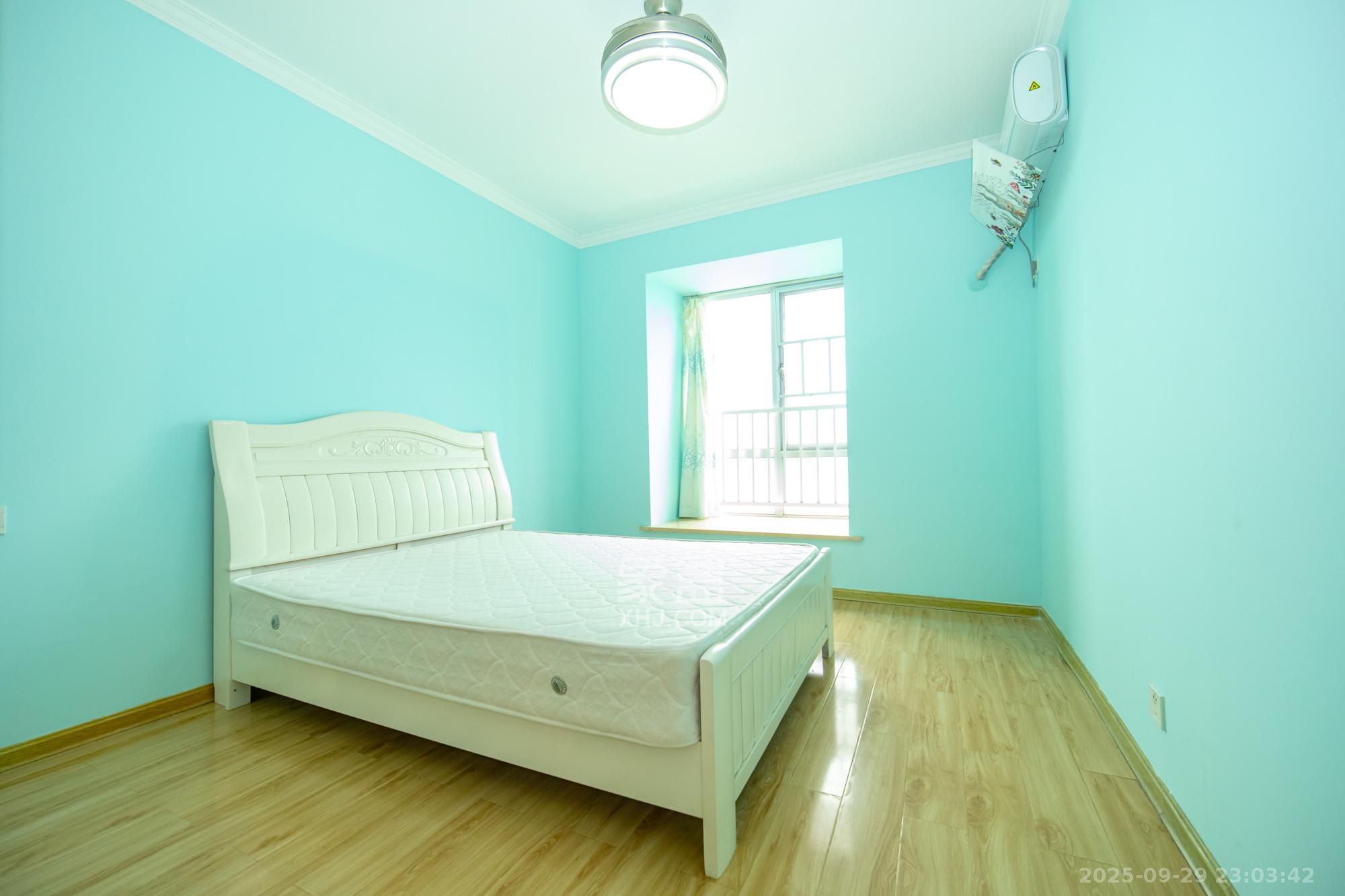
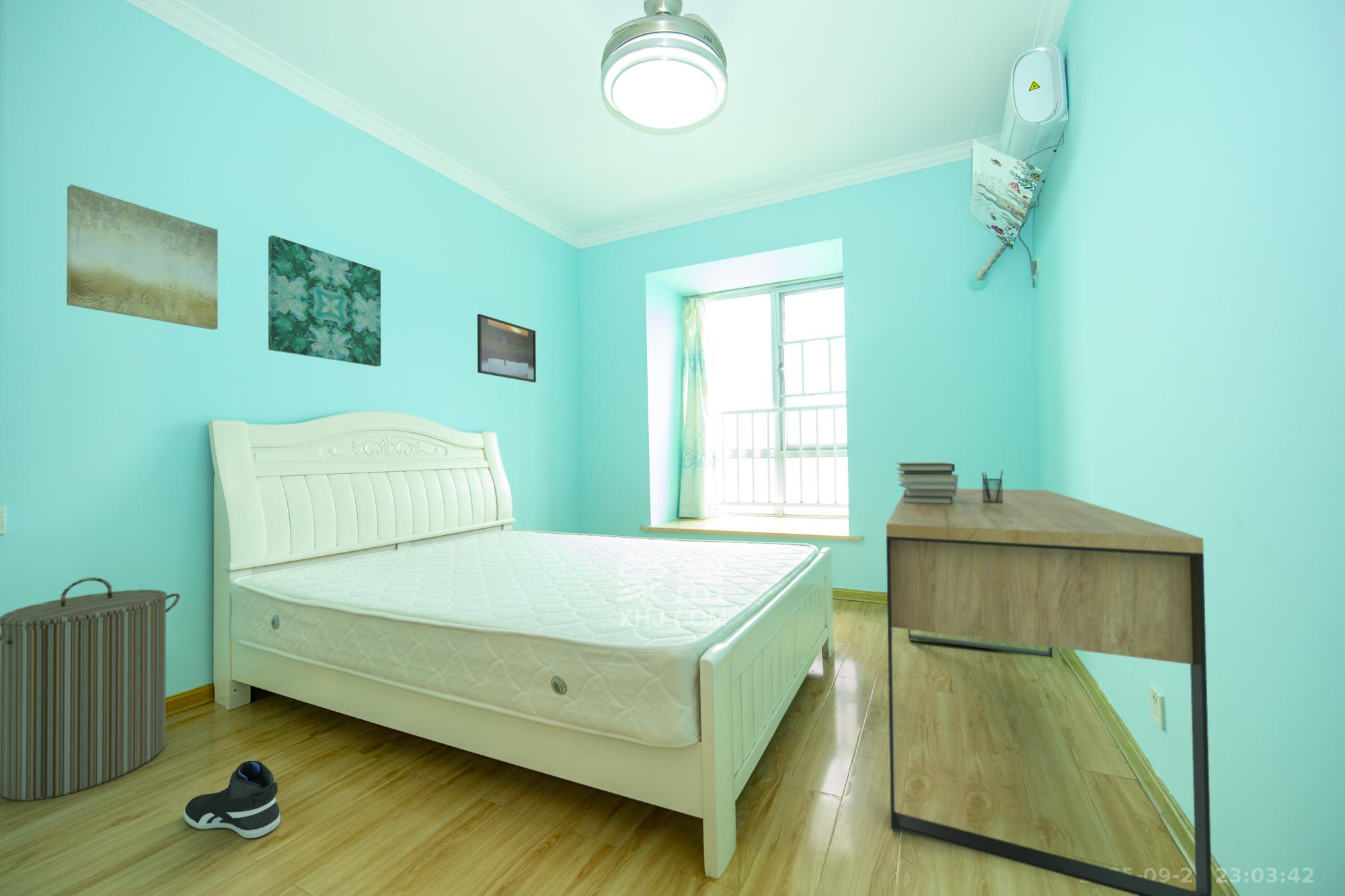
+ sneaker [184,760,281,839]
+ desk [886,488,1213,896]
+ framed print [477,313,537,383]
+ pencil holder [981,468,1003,503]
+ book stack [896,462,959,504]
+ wall art [268,235,381,367]
+ laundry hamper [0,577,181,801]
+ wall art [66,184,219,331]
